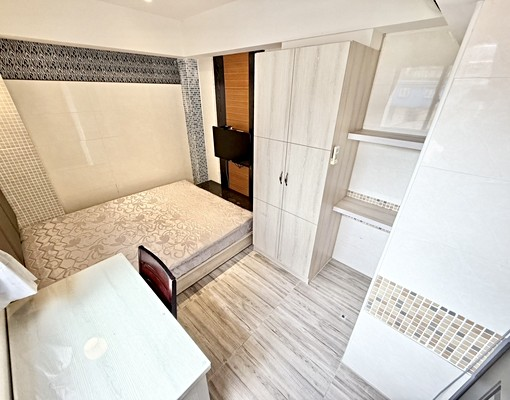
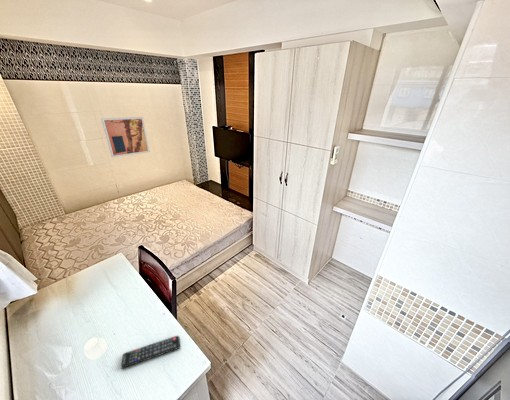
+ remote control [120,335,181,370]
+ wall art [100,116,150,158]
